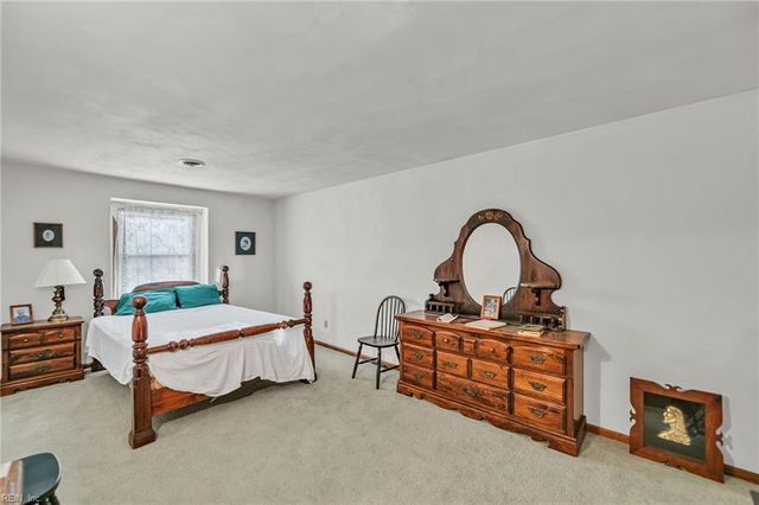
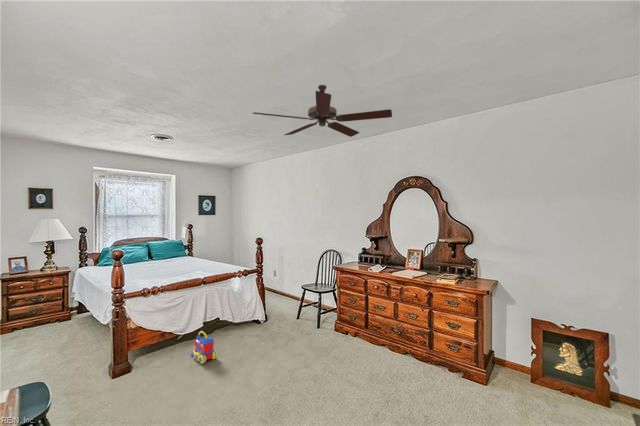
+ toy train [190,330,219,365]
+ ceiling fan [252,84,393,138]
